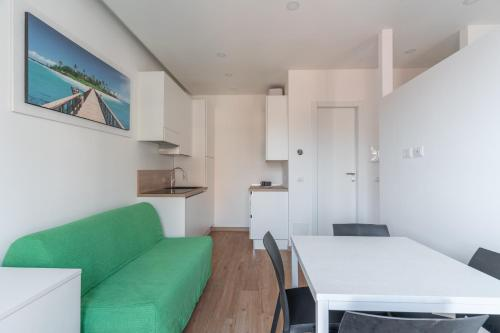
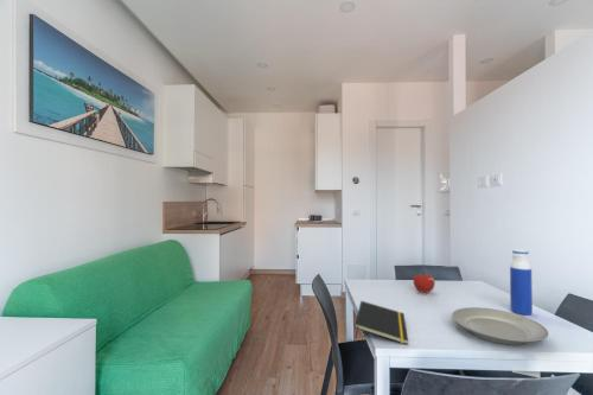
+ notepad [353,300,409,345]
+ plate [451,306,549,346]
+ water bottle [509,249,534,317]
+ fruit [413,270,436,294]
